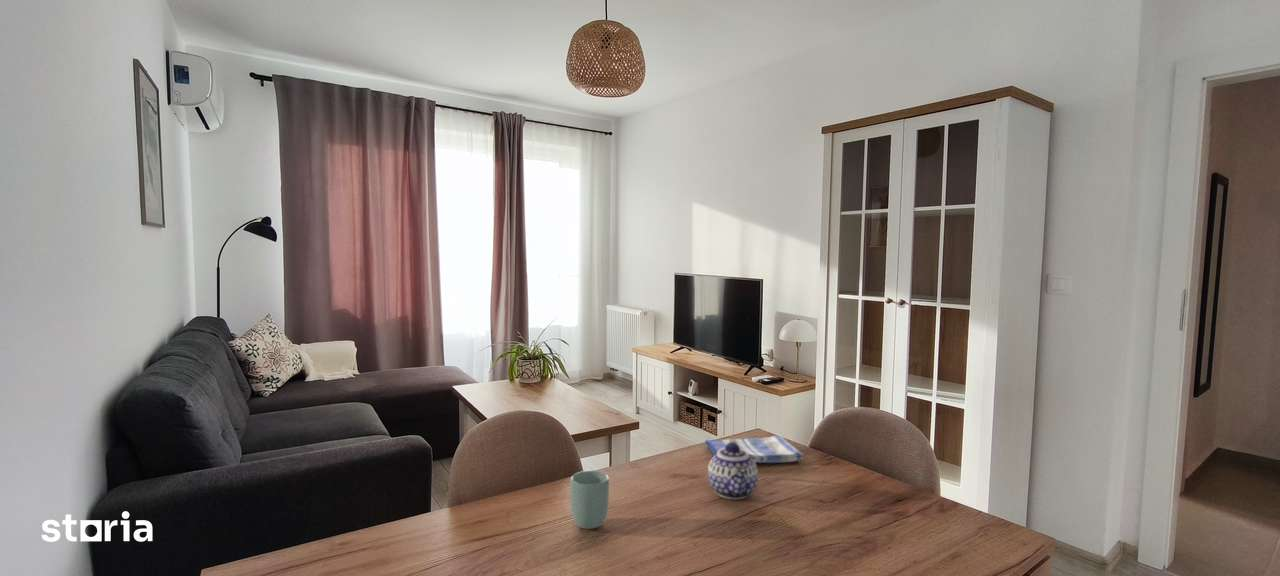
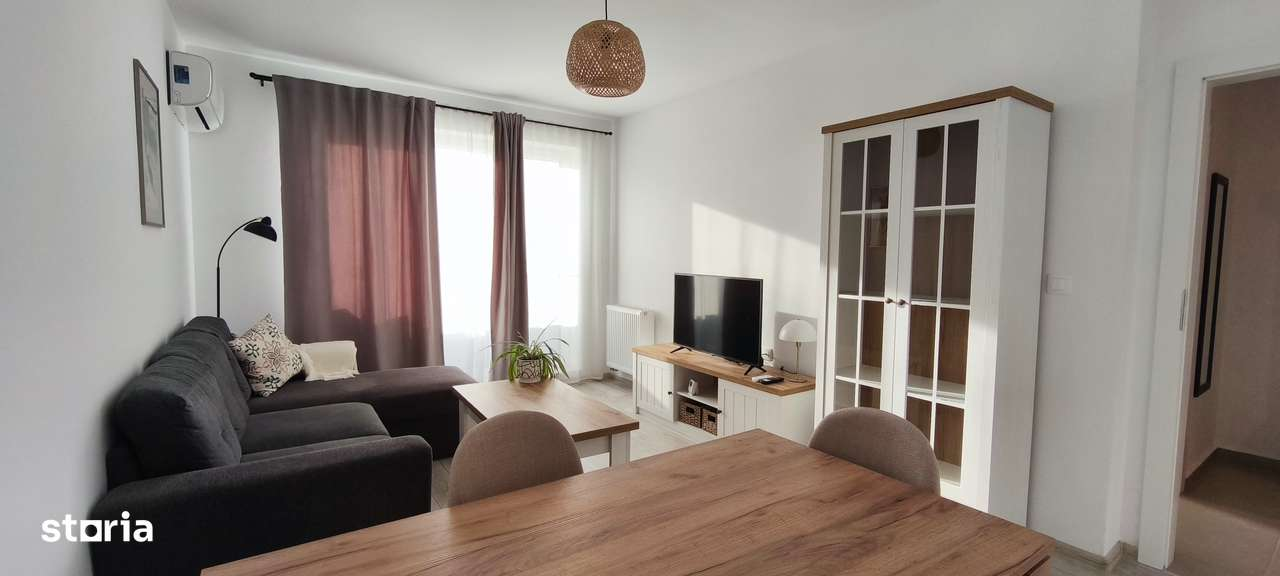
- cup [569,469,610,530]
- teapot [707,442,759,500]
- dish towel [704,435,804,464]
